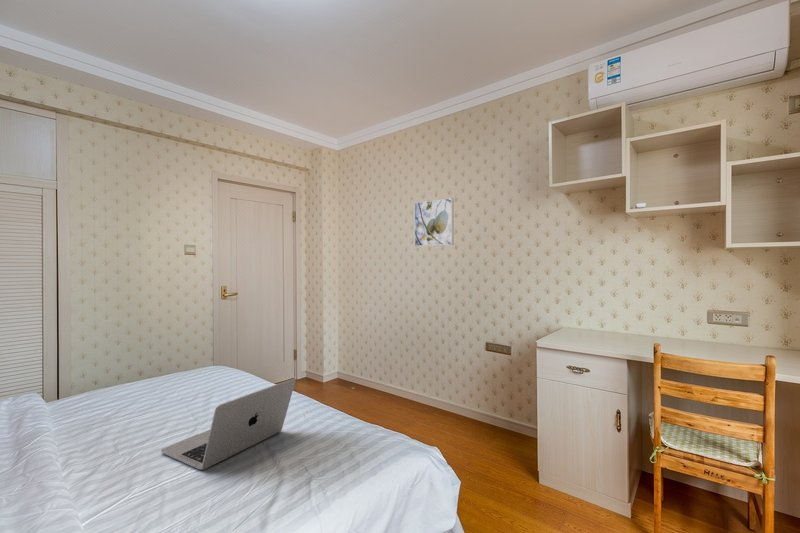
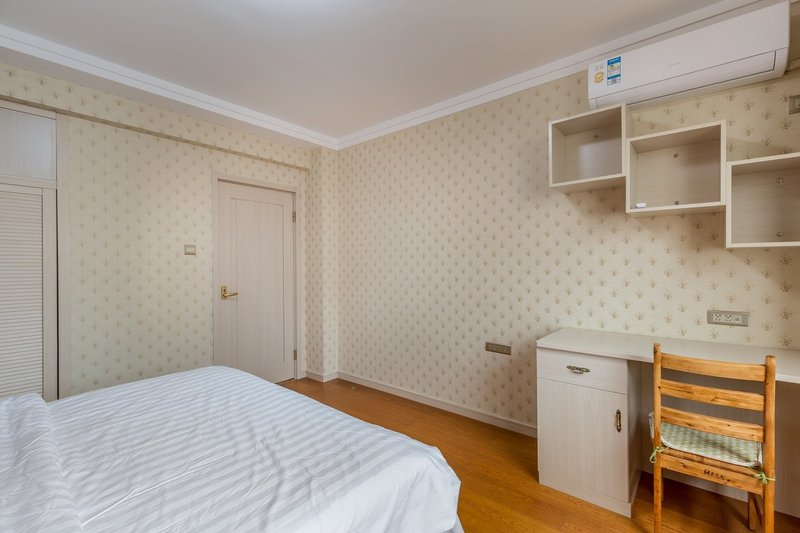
- laptop [160,377,297,471]
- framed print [414,197,455,247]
